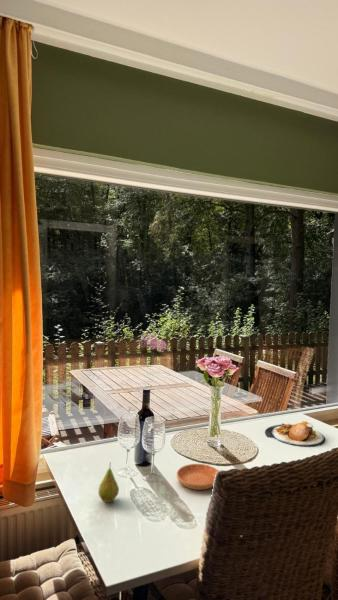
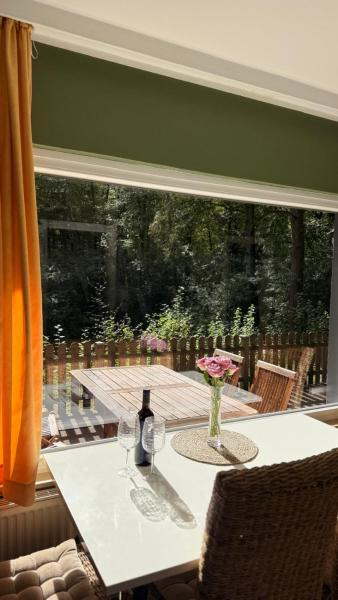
- saucer [176,463,220,491]
- fruit [98,461,120,503]
- plate [264,420,326,447]
